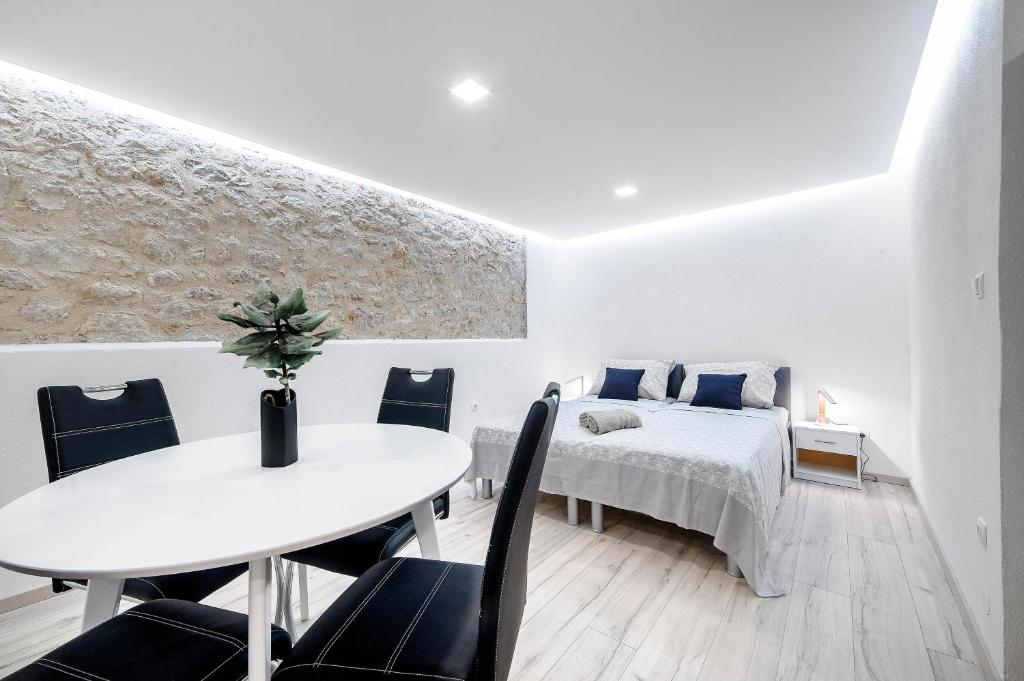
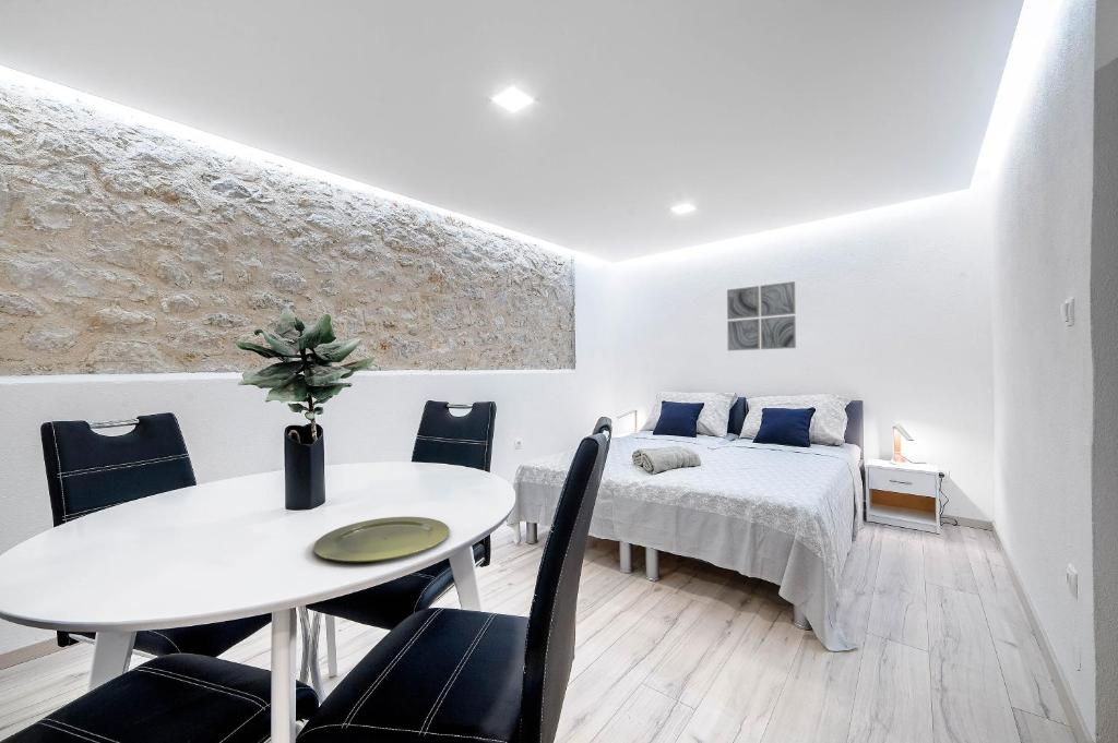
+ plate [312,516,451,563]
+ wall art [726,280,797,351]
